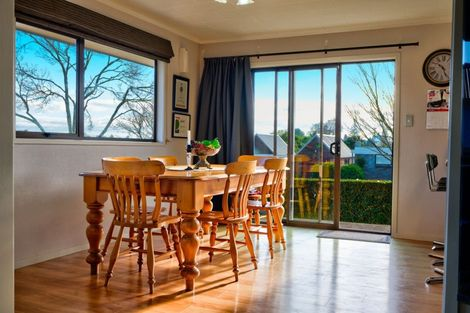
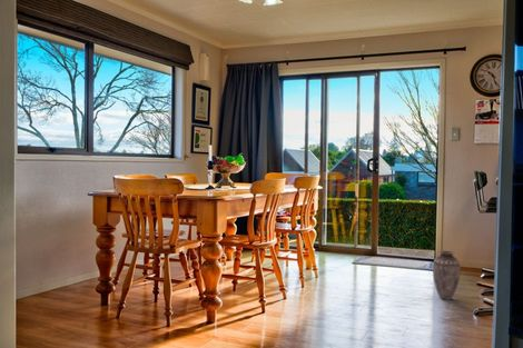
+ vase [432,250,462,301]
